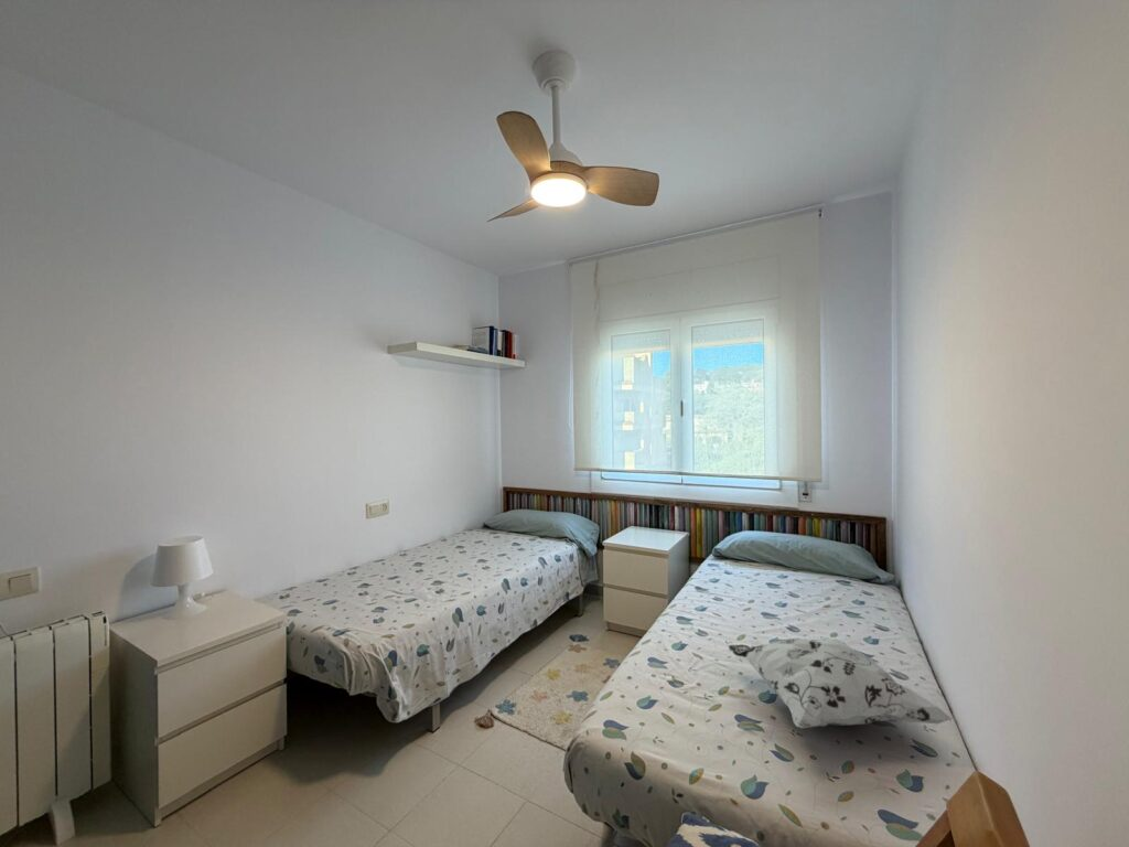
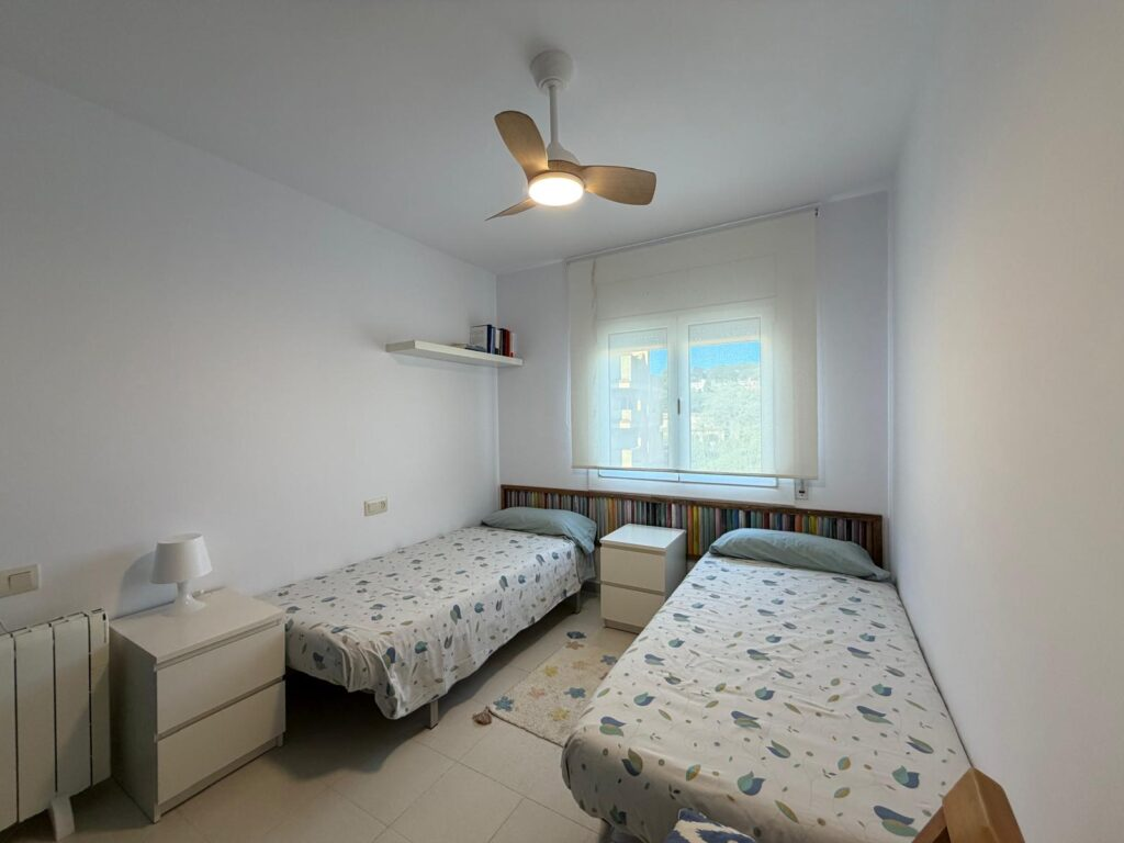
- decorative pillow [727,636,955,730]
